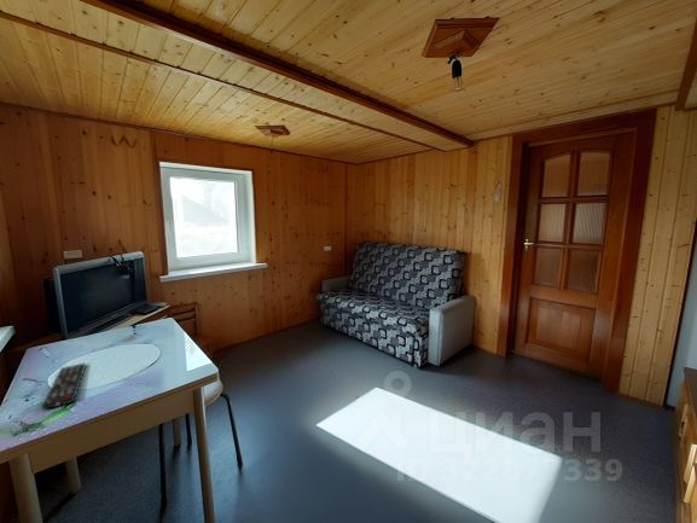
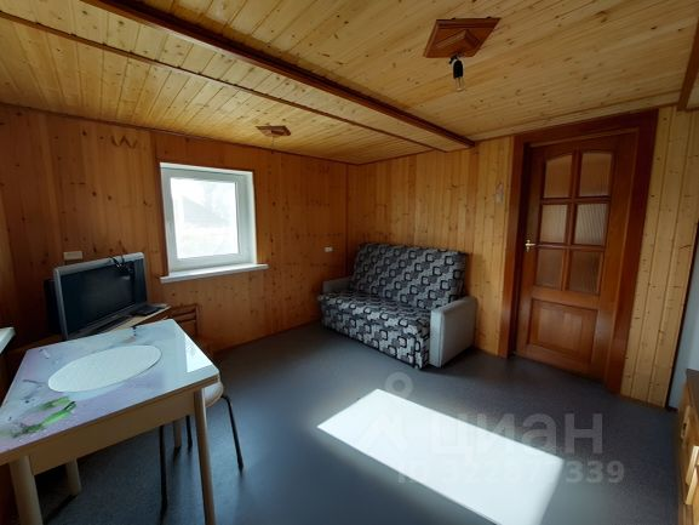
- remote control [41,362,87,411]
